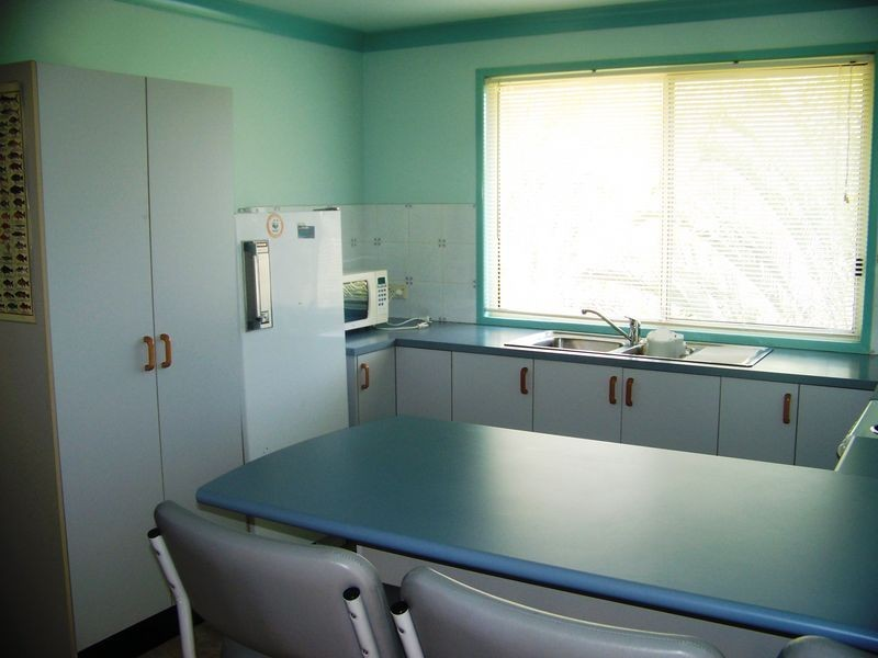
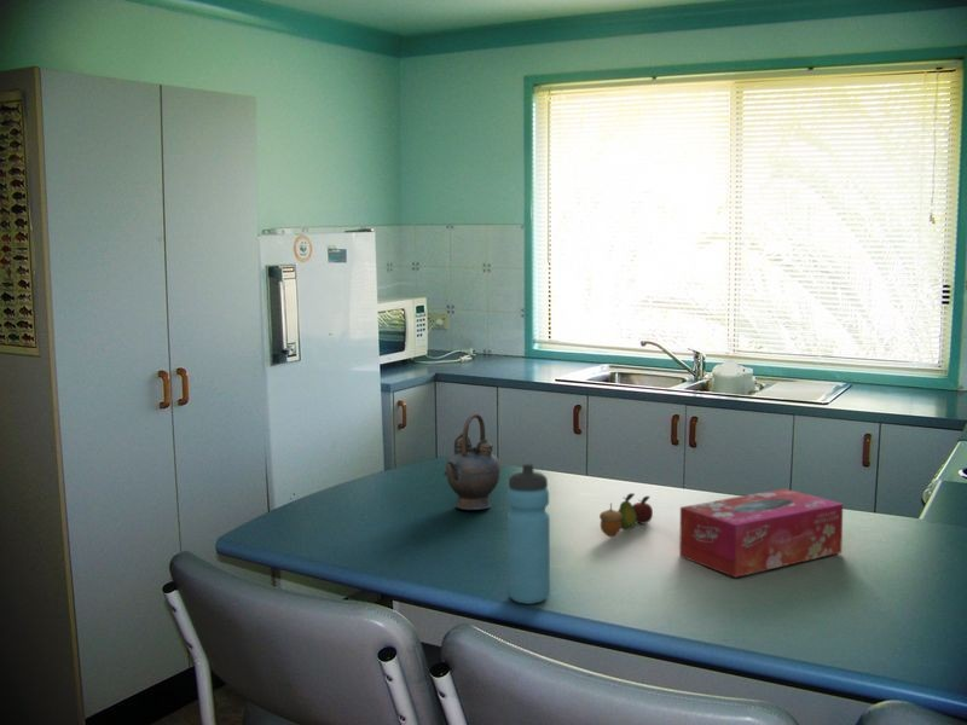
+ water bottle [506,463,551,605]
+ teapot [442,412,502,511]
+ tissue box [678,487,844,579]
+ fruit [598,492,654,539]
